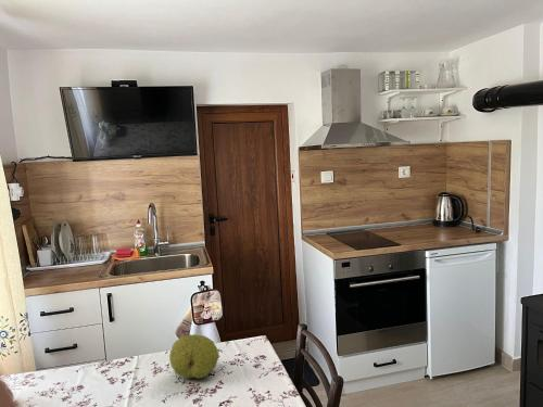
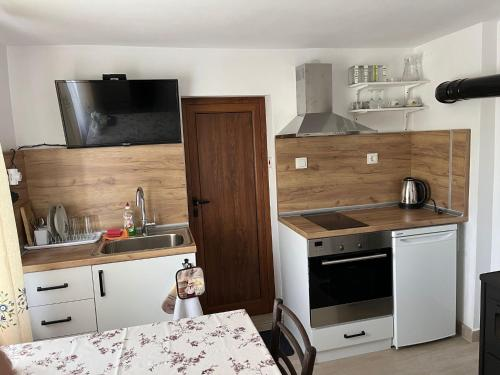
- fruit [168,333,220,380]
